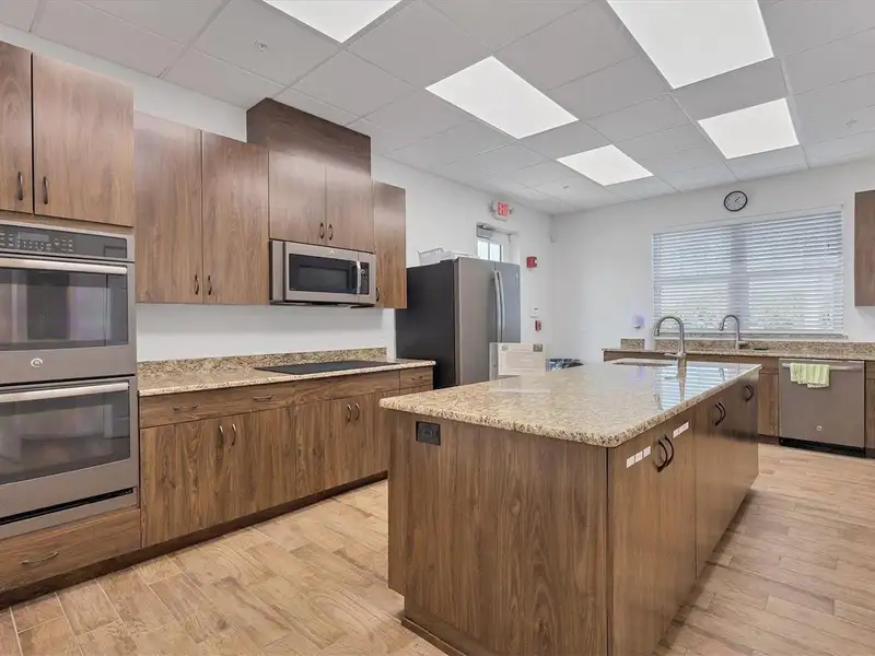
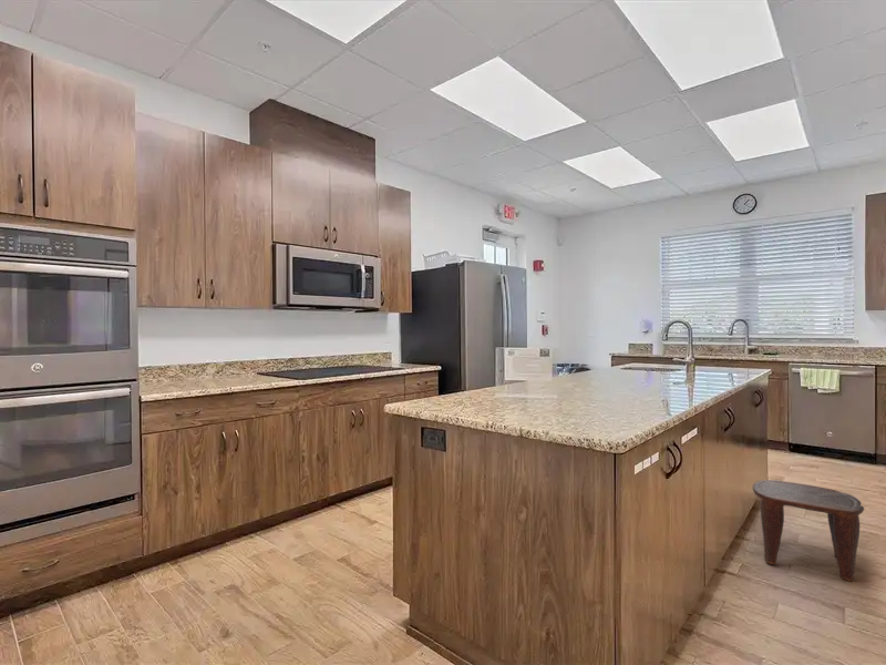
+ stool [752,479,865,582]
